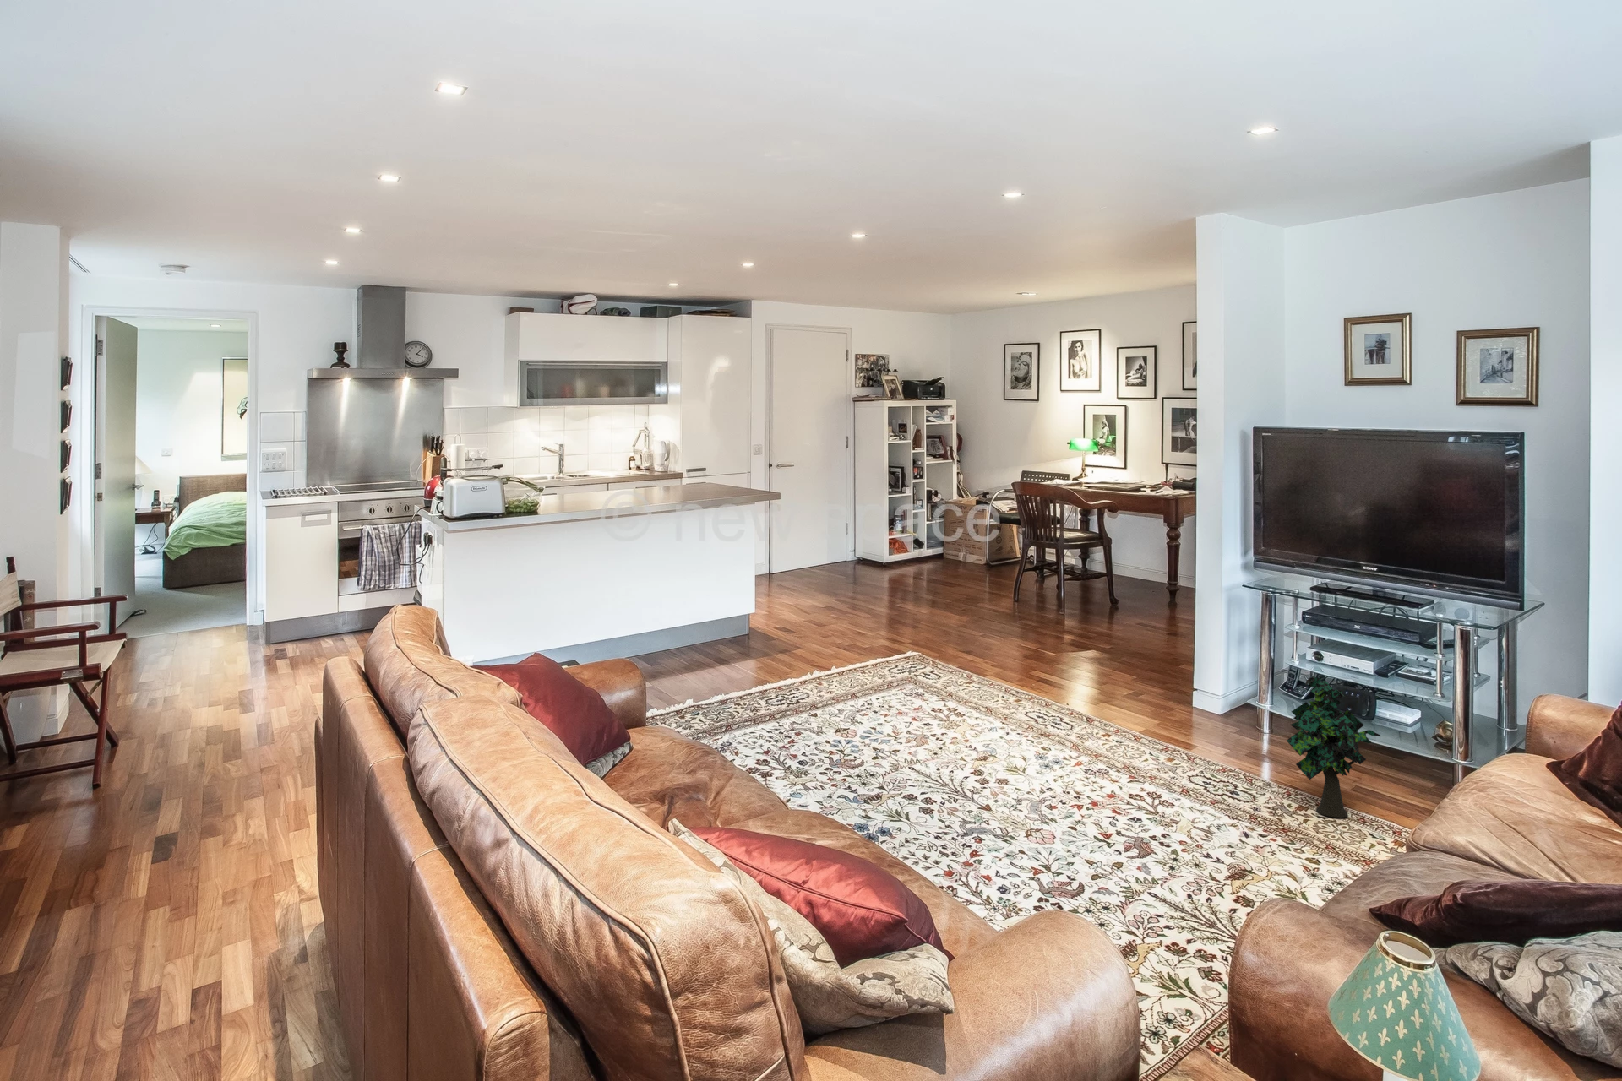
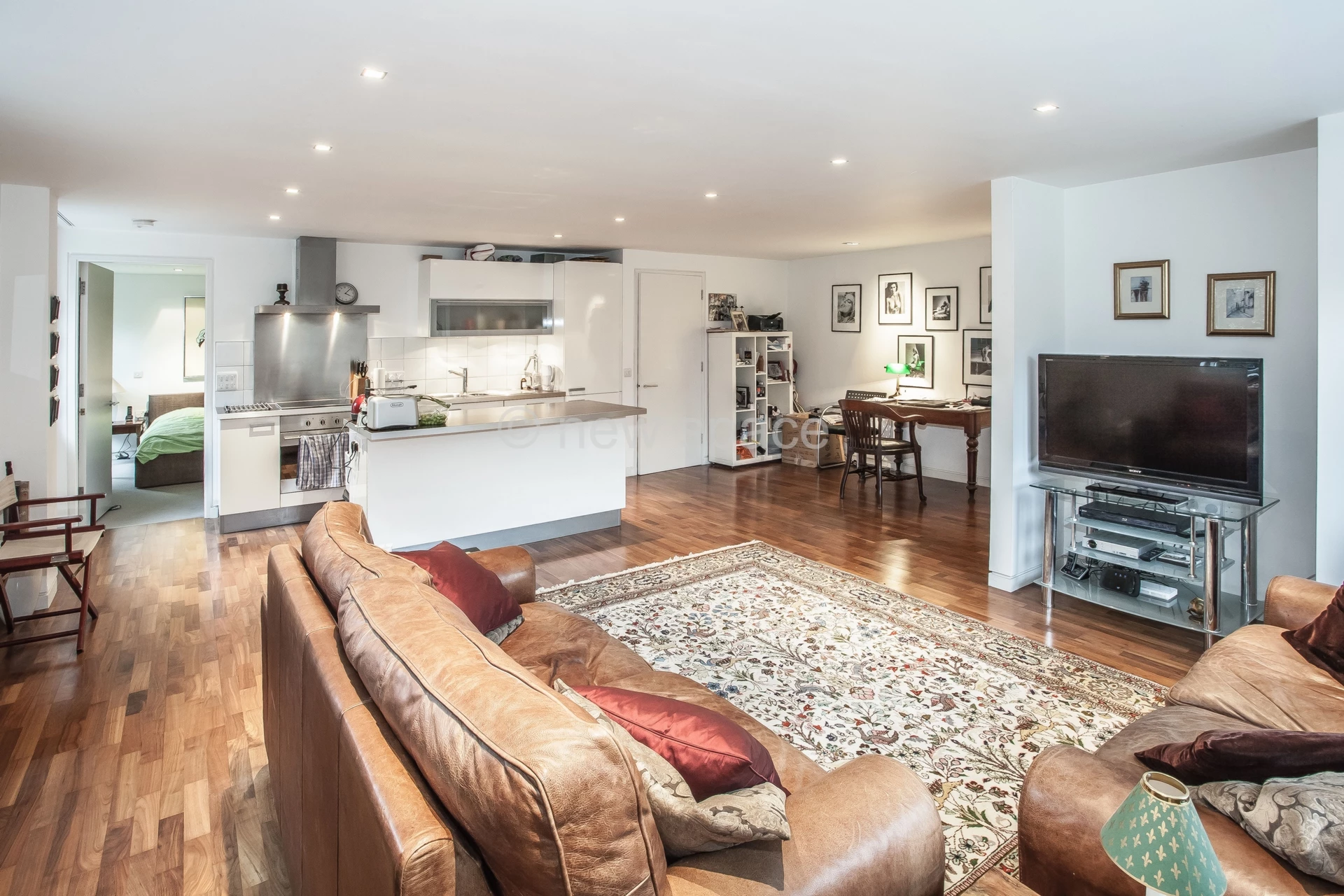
- decorative plant [1285,674,1382,818]
